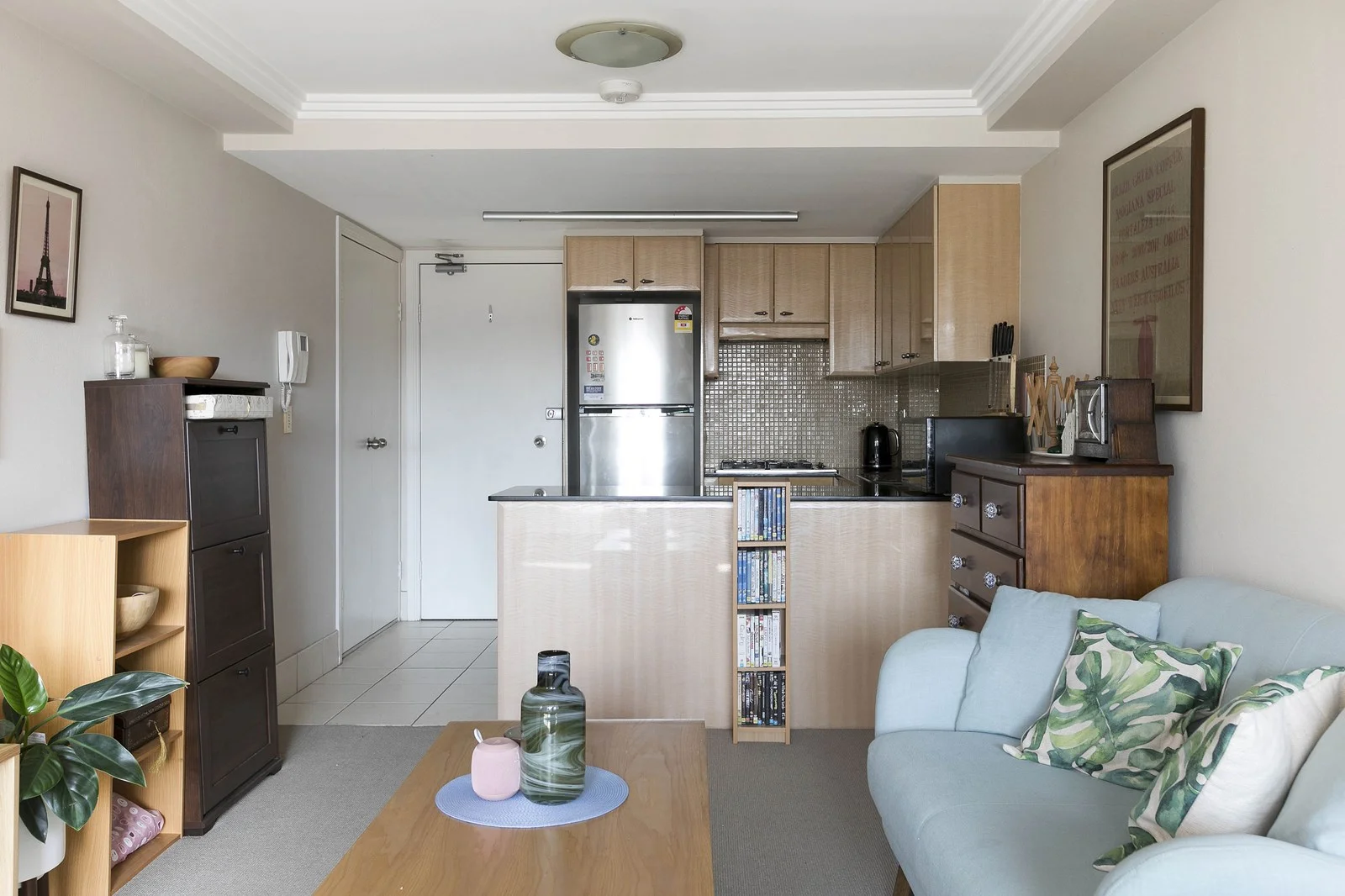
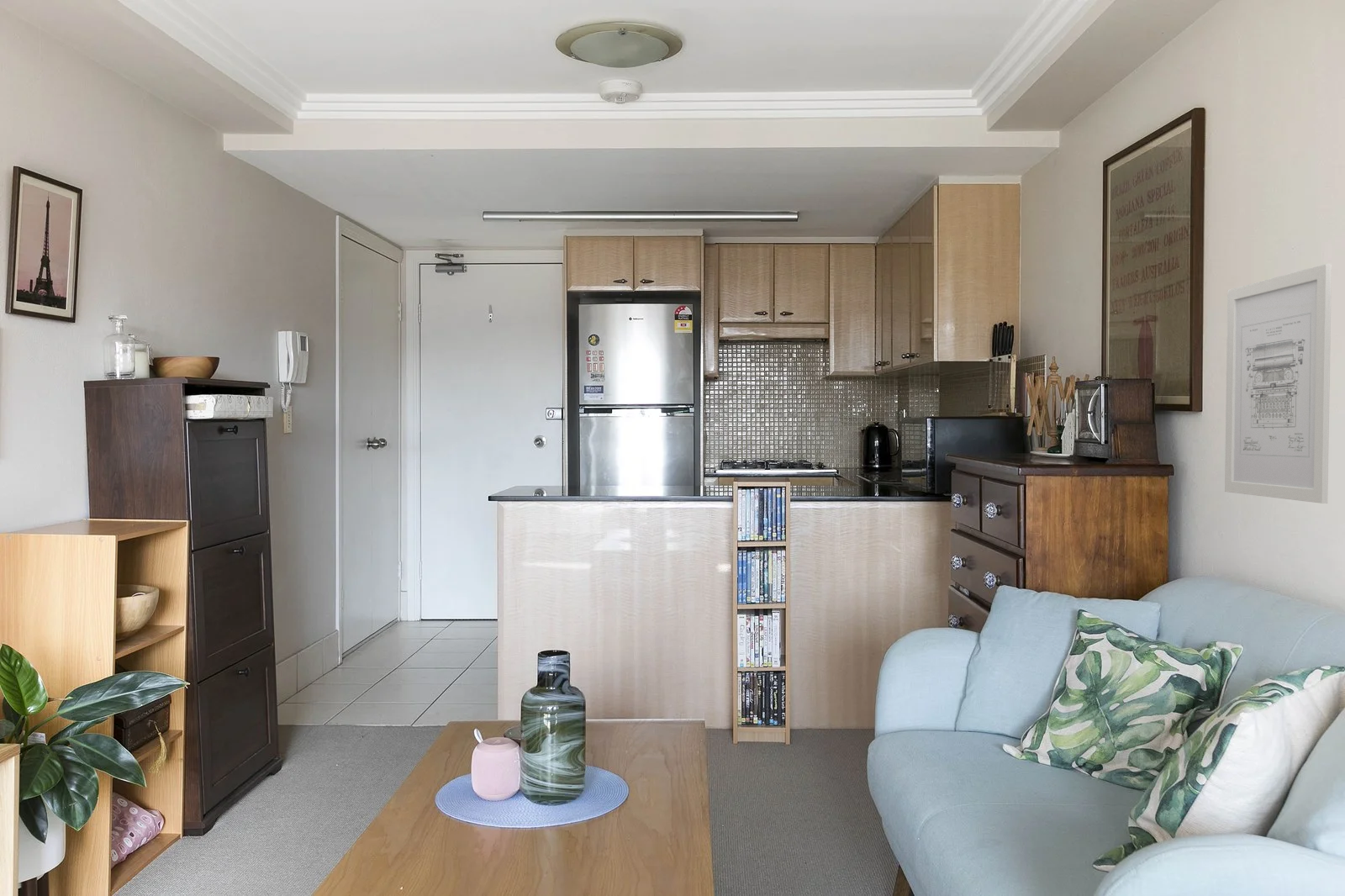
+ wall art [1224,263,1332,504]
